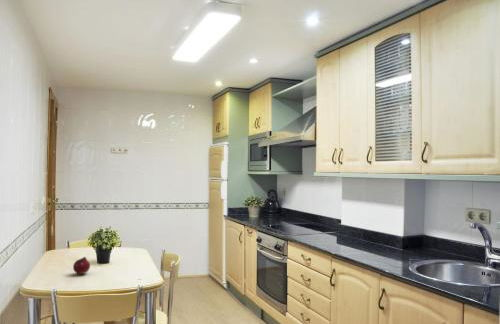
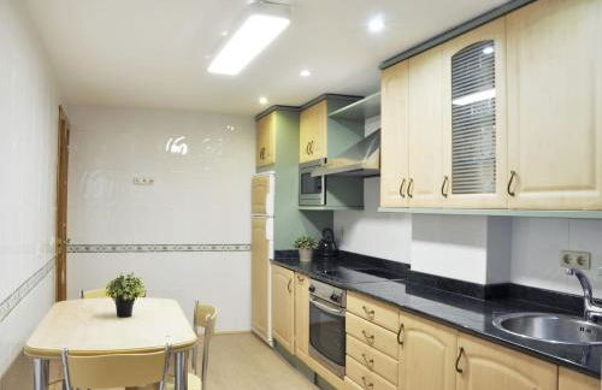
- fruit [72,256,91,276]
